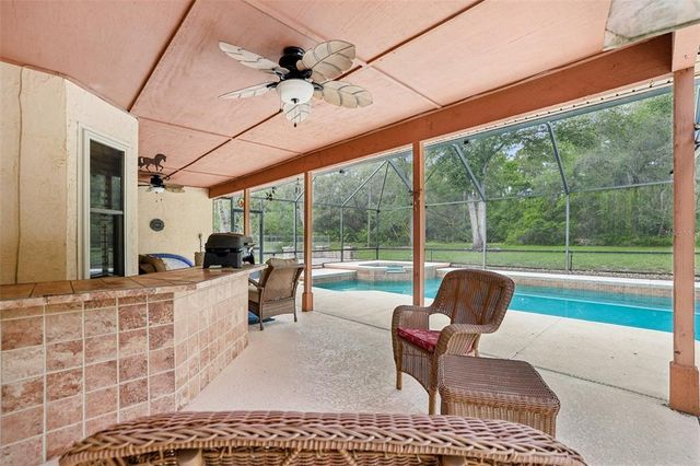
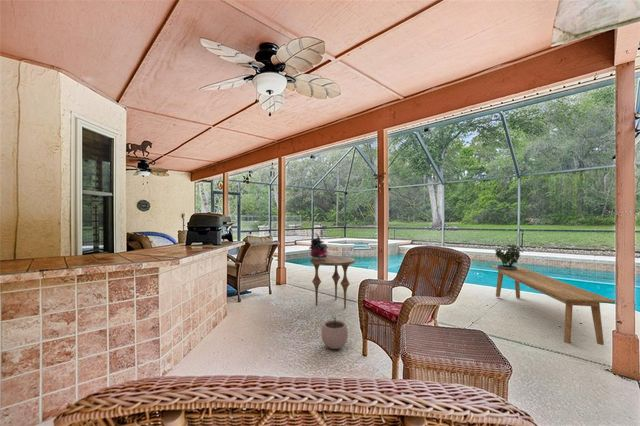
+ potted plant [494,242,524,271]
+ potted plant [308,232,329,260]
+ bench [490,264,616,346]
+ side table [309,255,356,309]
+ plant pot [320,315,349,350]
